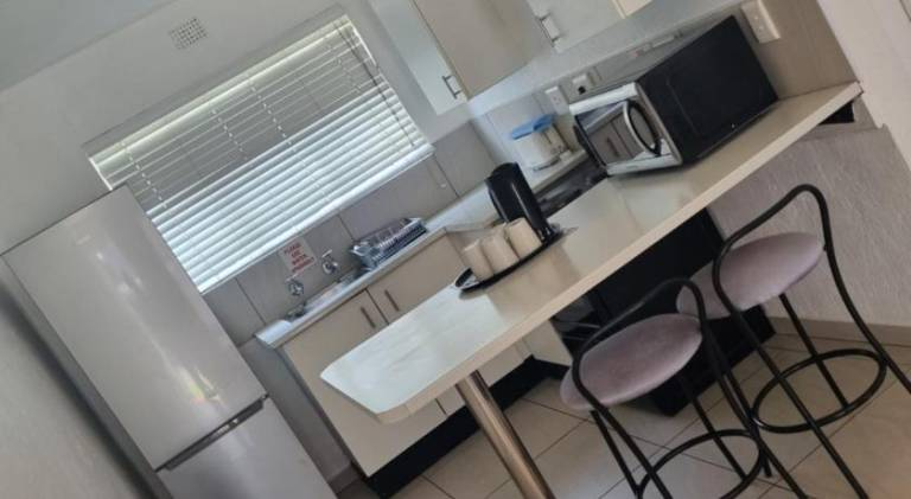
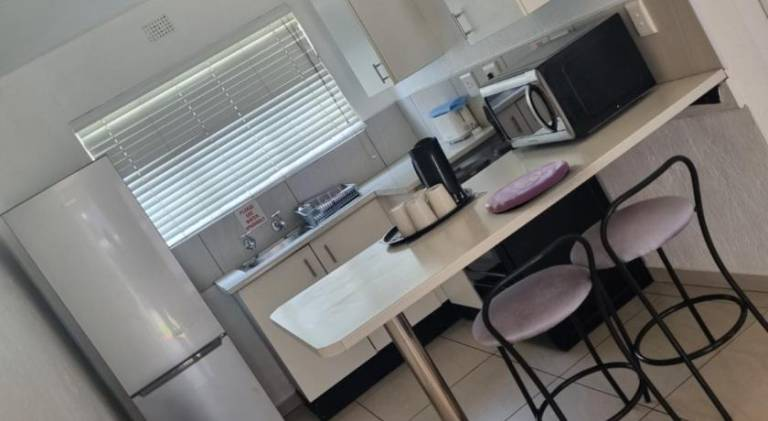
+ plate [484,159,570,214]
